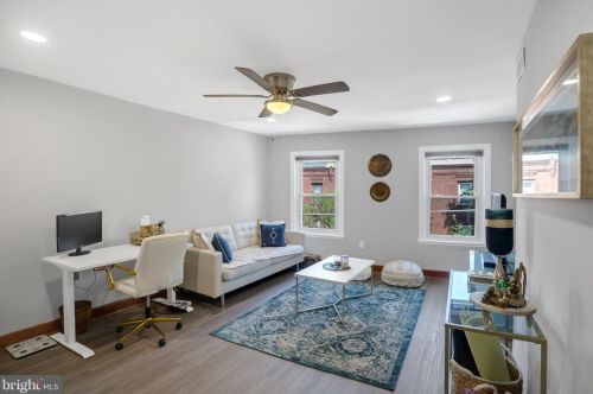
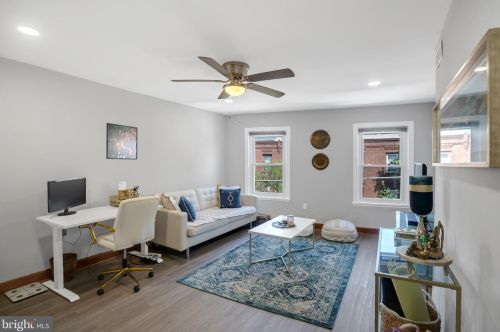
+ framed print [105,122,139,161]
